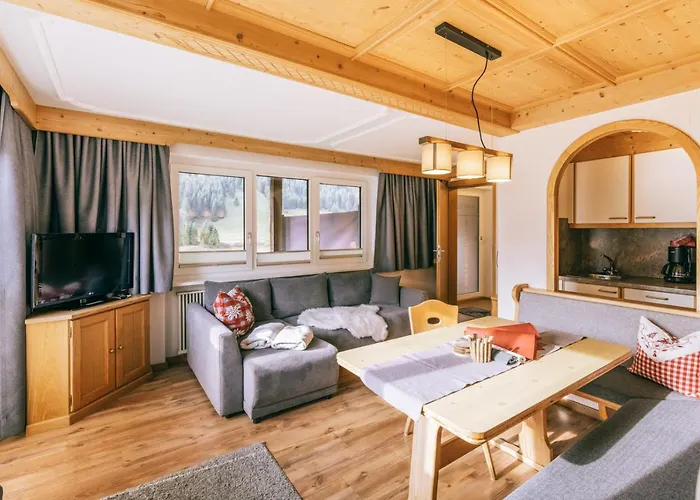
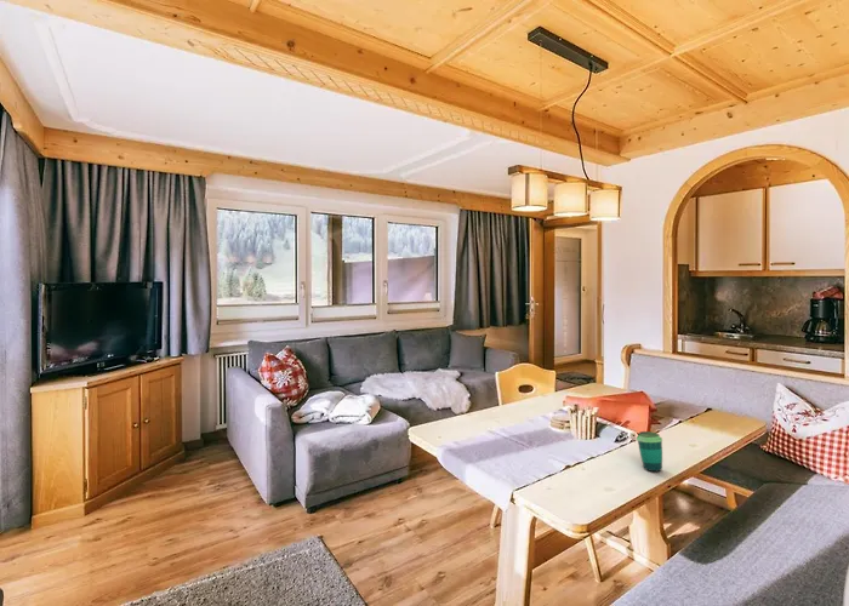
+ cup [636,430,663,473]
